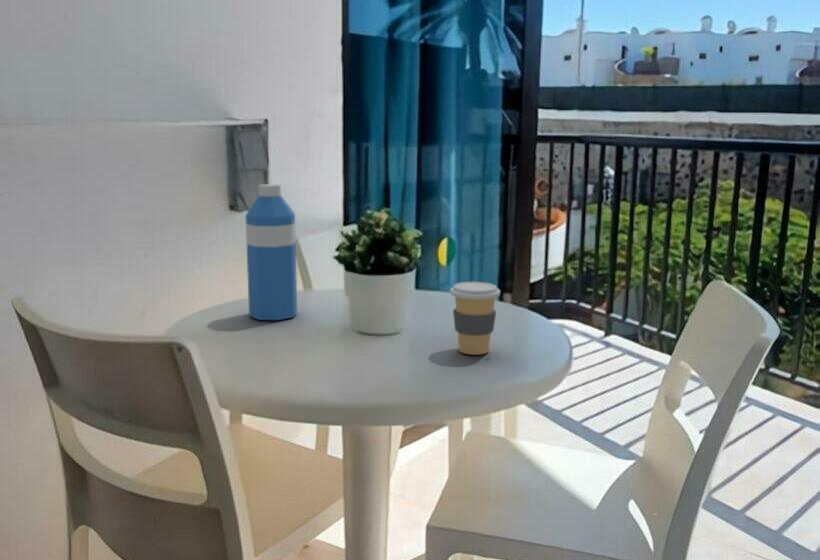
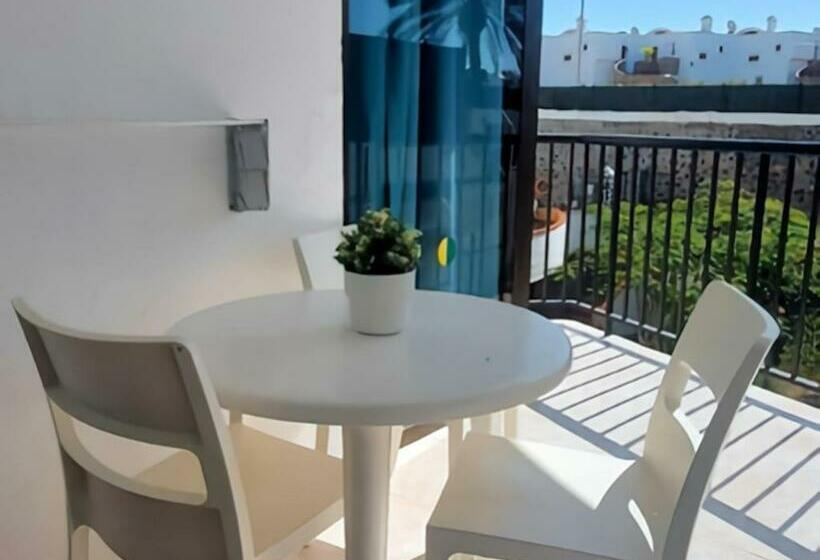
- water bottle [244,183,298,321]
- coffee cup [449,281,501,356]
